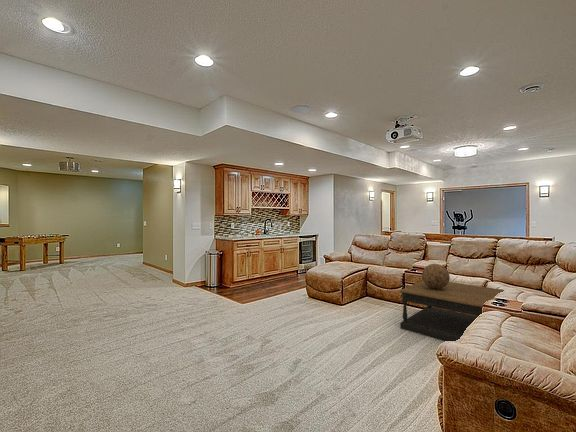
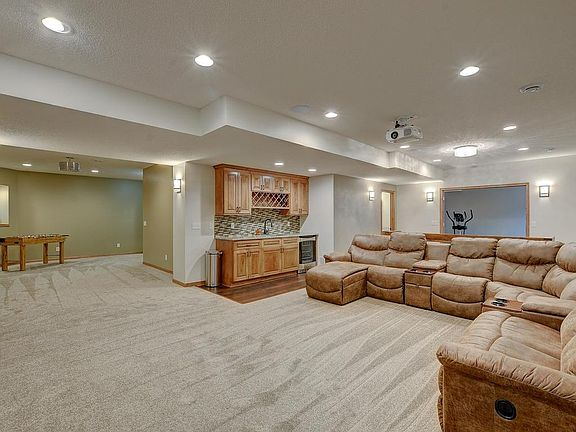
- coffee table [399,280,505,342]
- decorative sphere [421,263,451,289]
